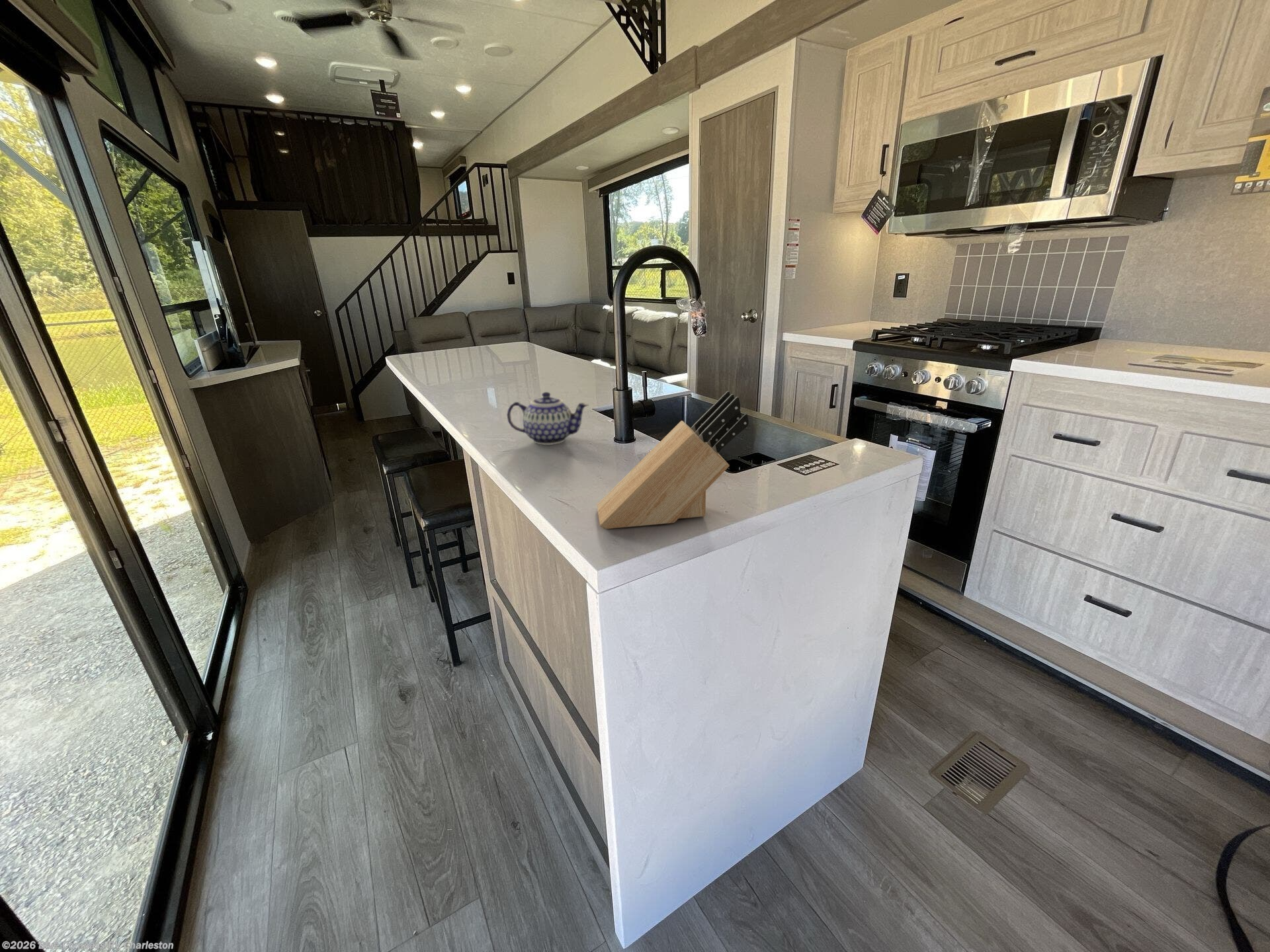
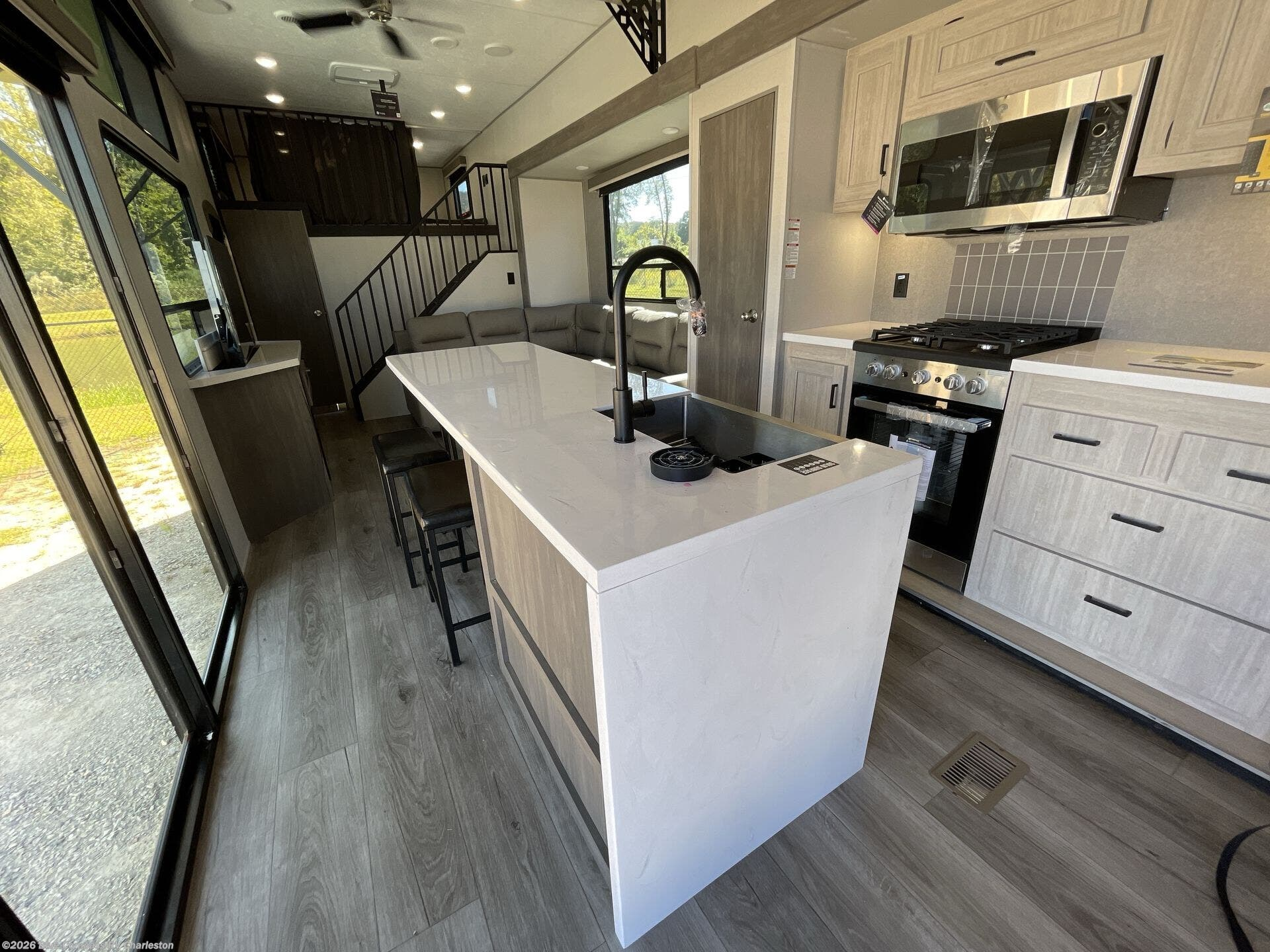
- teapot [506,391,589,446]
- knife block [596,391,749,530]
